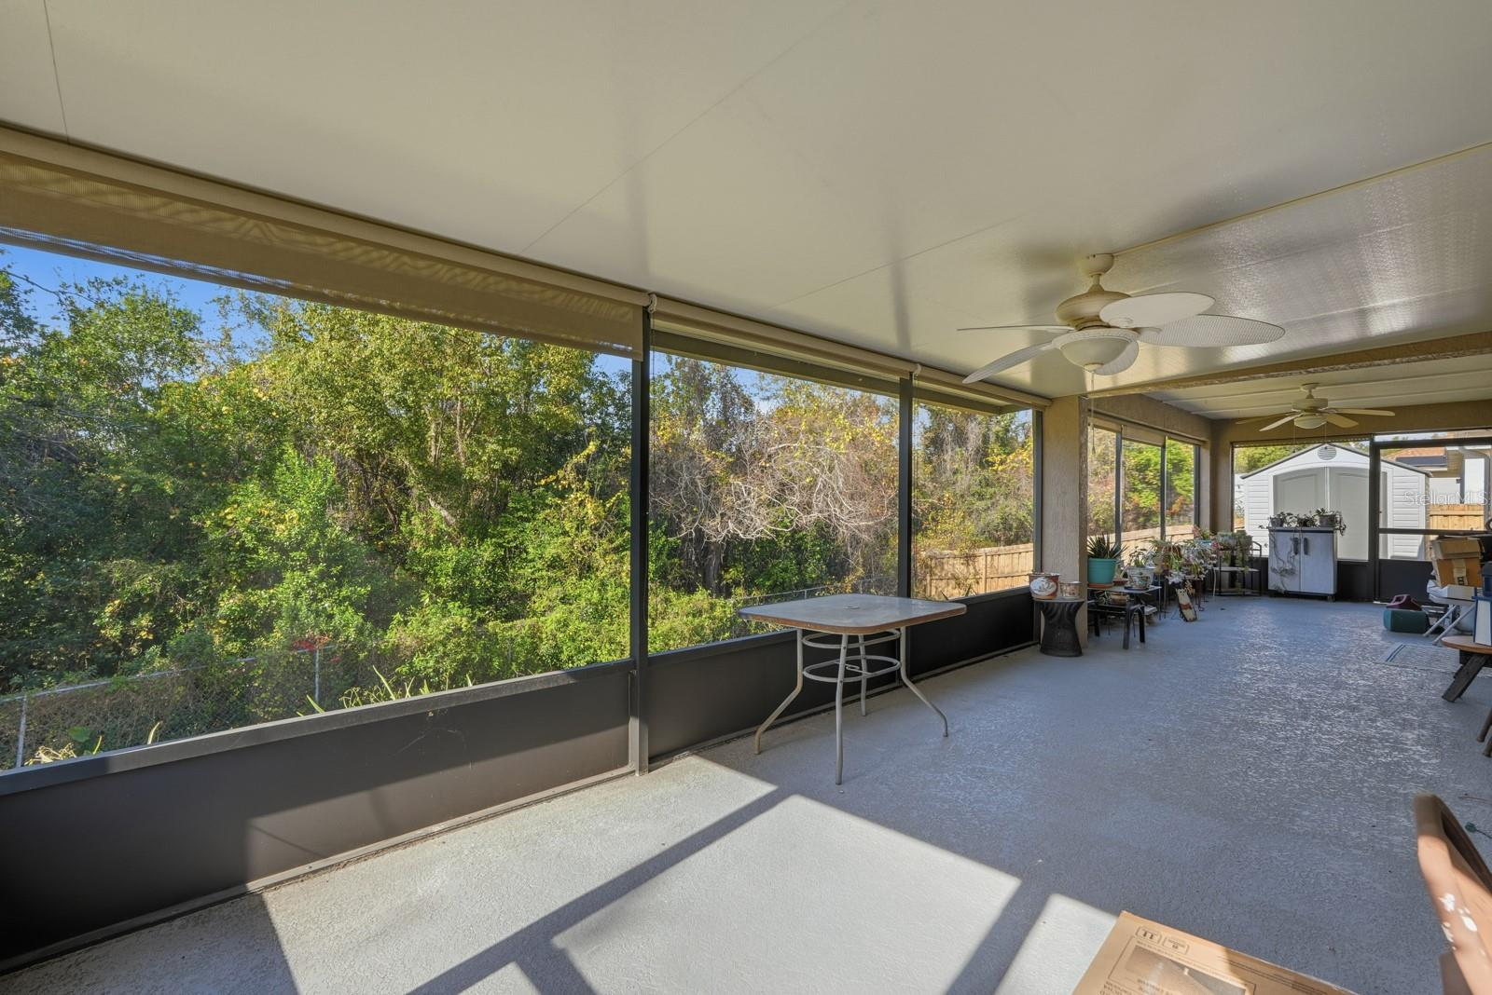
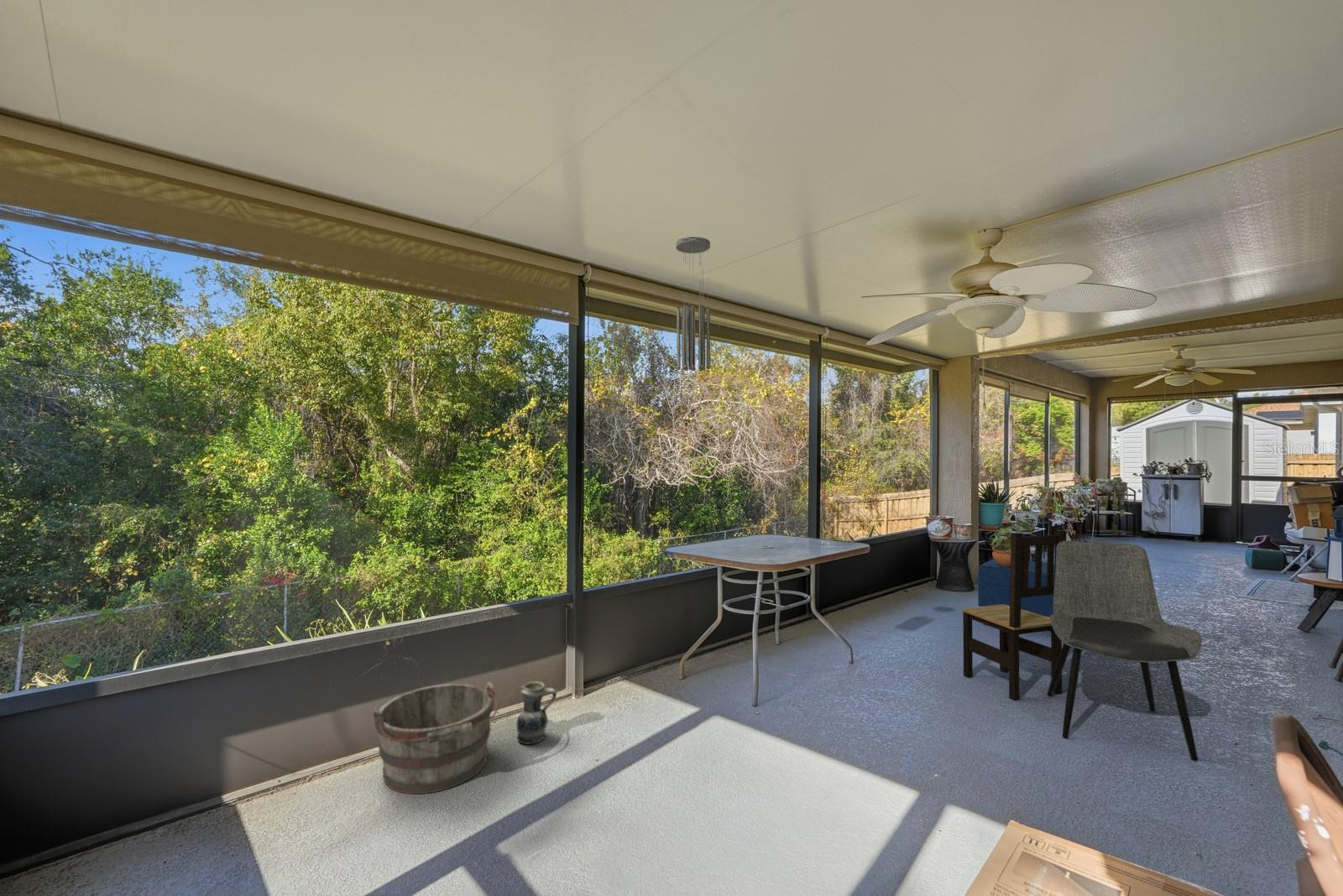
+ bucket [372,680,499,794]
+ bench [977,558,1054,627]
+ dining chair [961,529,1068,701]
+ wind chime [675,236,711,372]
+ ceramic jug [515,680,557,745]
+ dining chair [1046,539,1203,761]
+ potted plant [990,519,1033,568]
